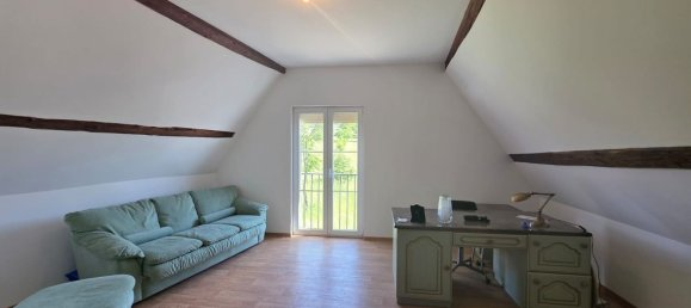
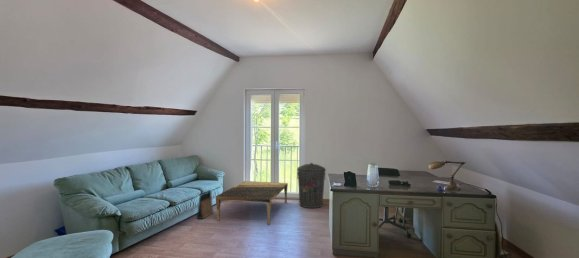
+ coffee table [215,180,289,225]
+ trash can [296,162,327,209]
+ bag [196,189,214,220]
